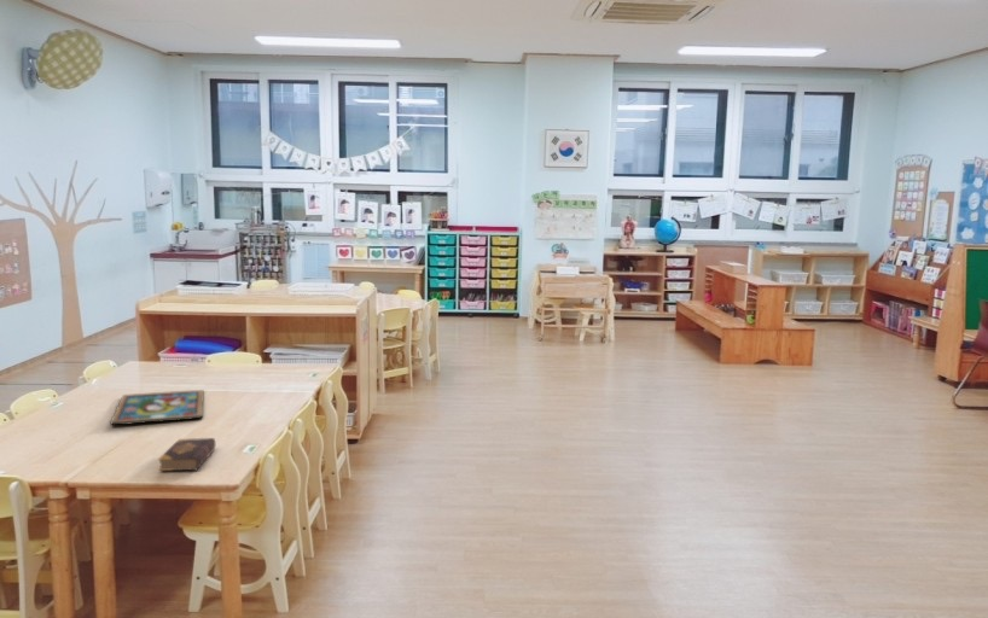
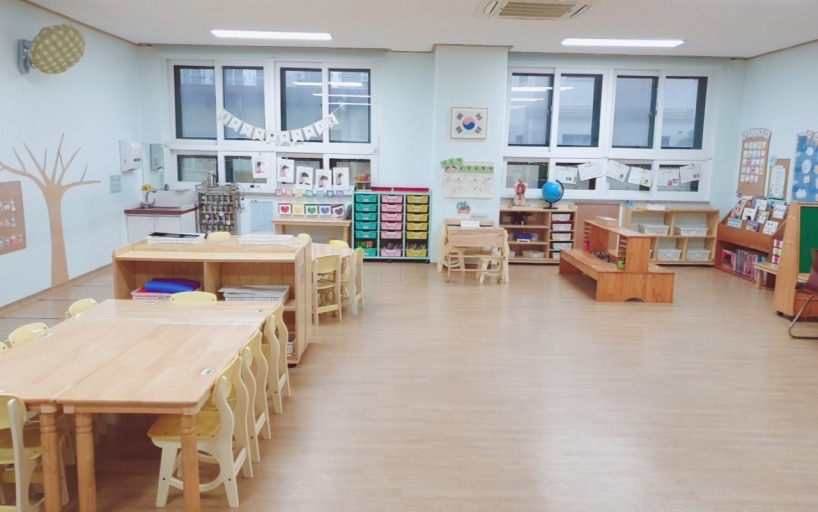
- book [157,437,216,472]
- framed painting [110,389,205,427]
